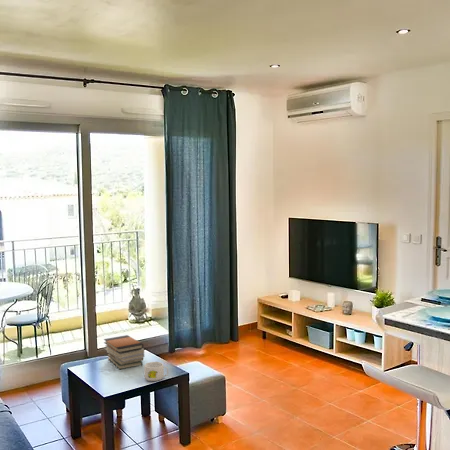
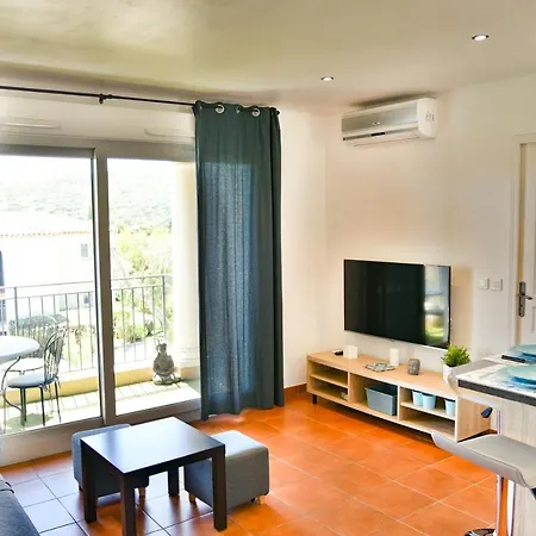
- mug [143,361,169,382]
- book stack [103,334,145,370]
